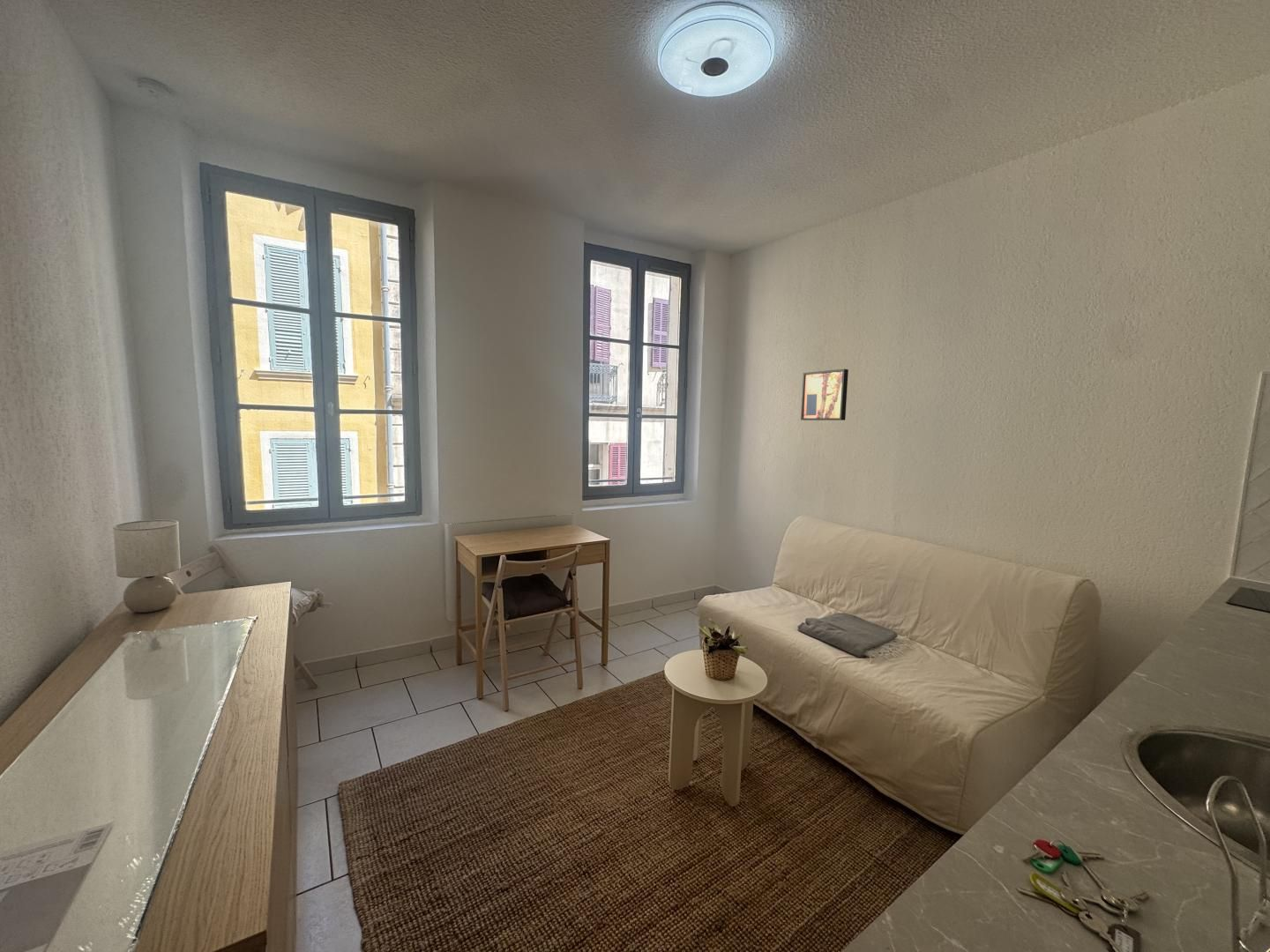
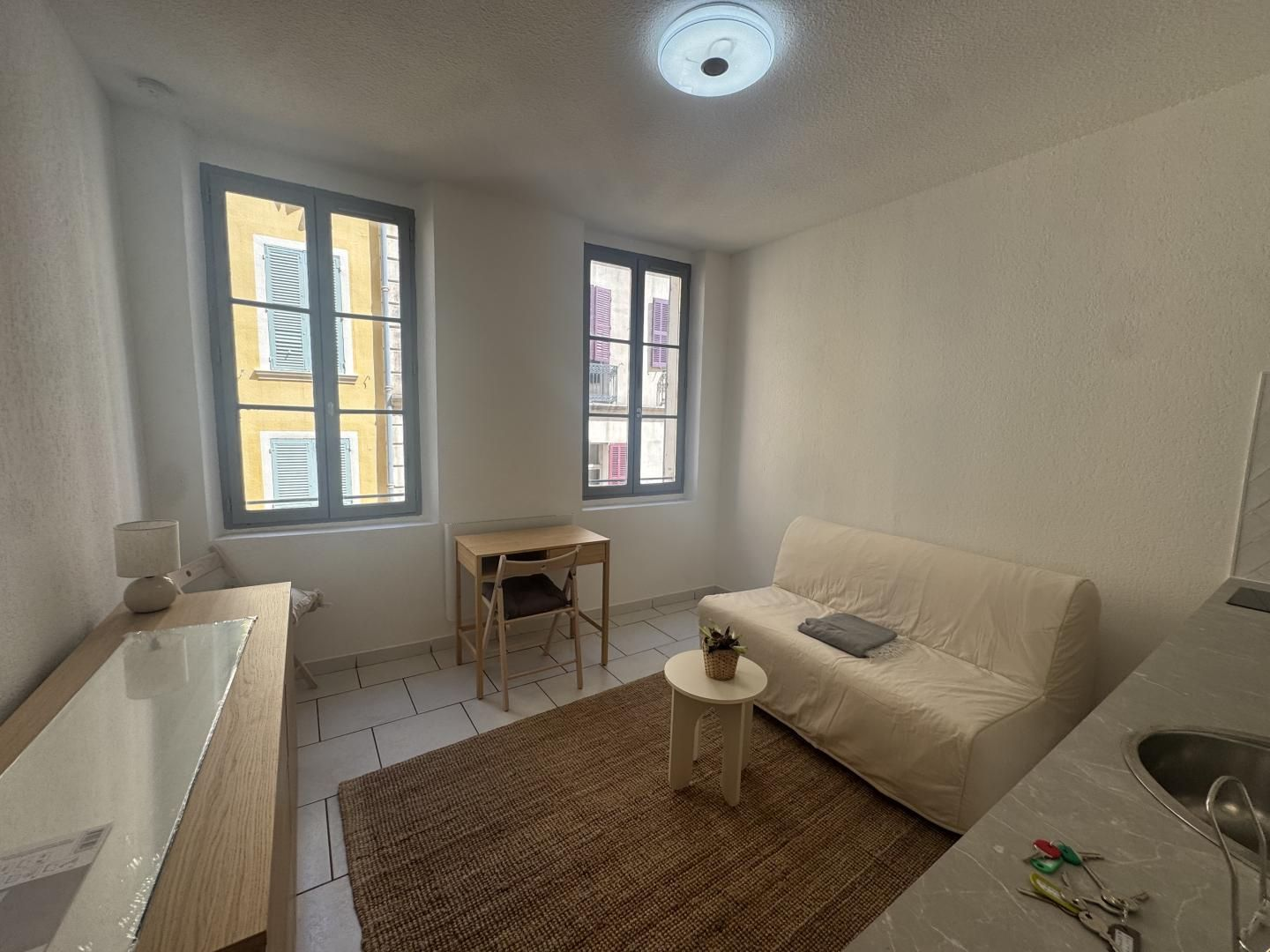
- wall art [800,368,849,421]
